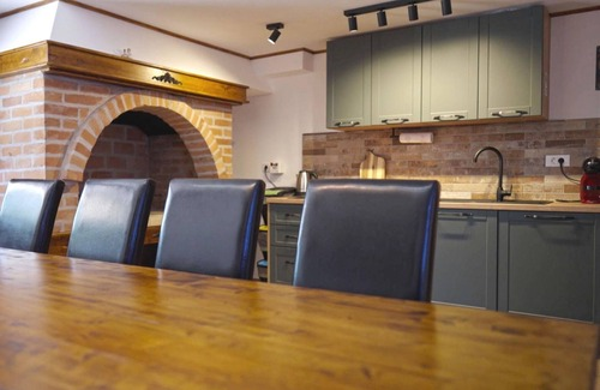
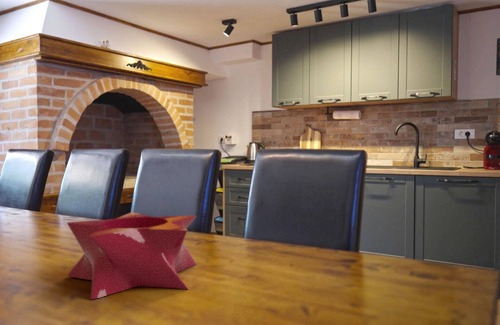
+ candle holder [66,211,197,300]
